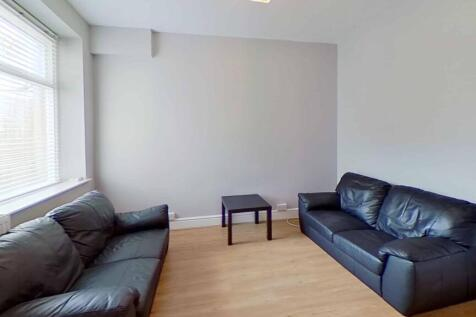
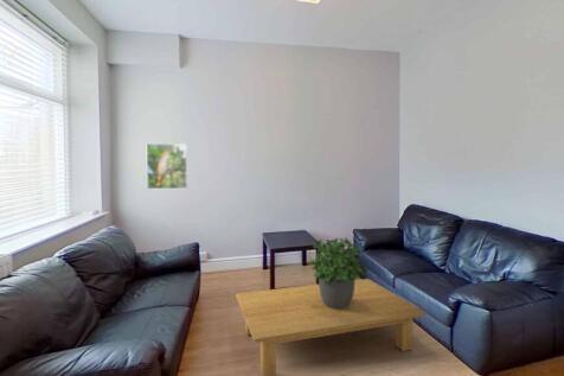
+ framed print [146,142,188,190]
+ potted plant [309,236,368,310]
+ coffee table [235,278,428,376]
